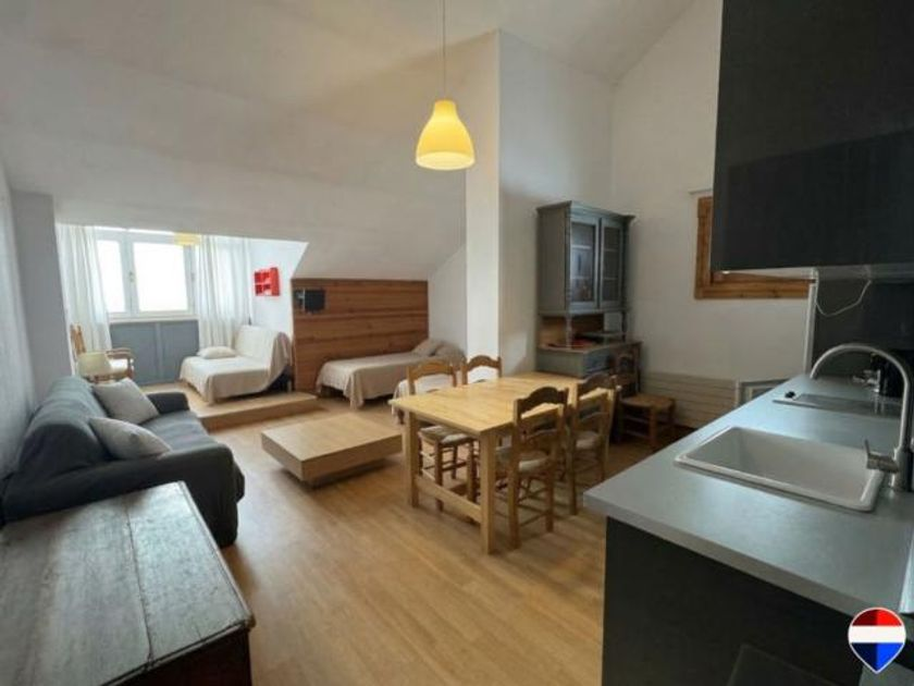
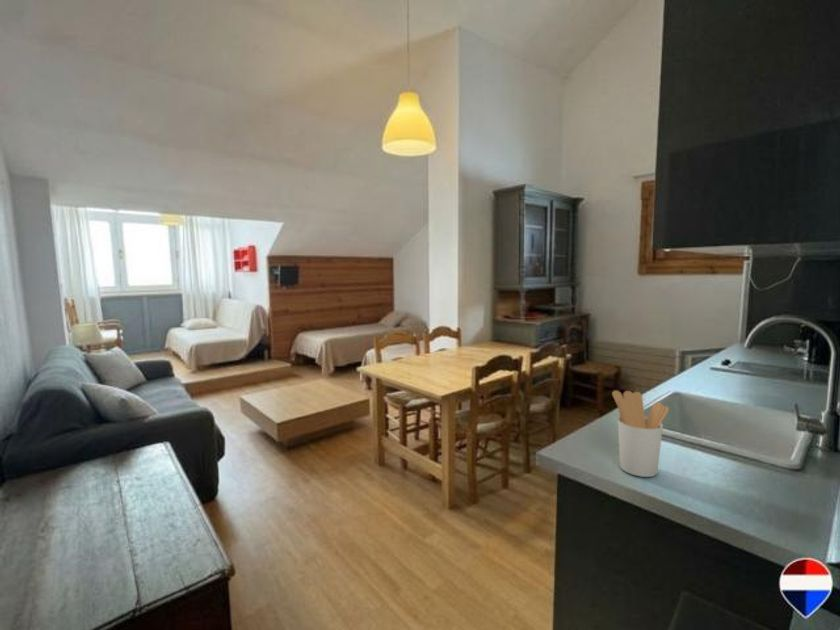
+ utensil holder [611,390,670,478]
